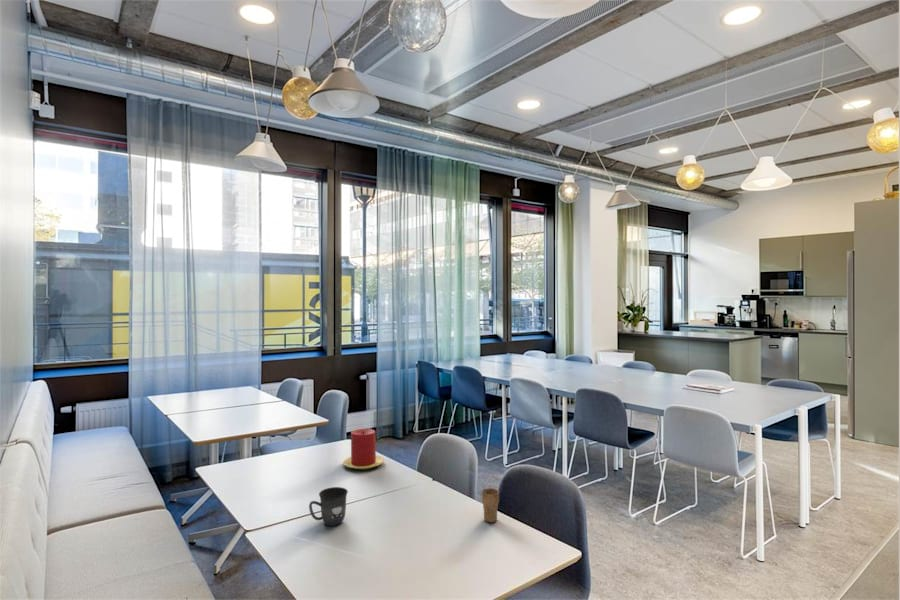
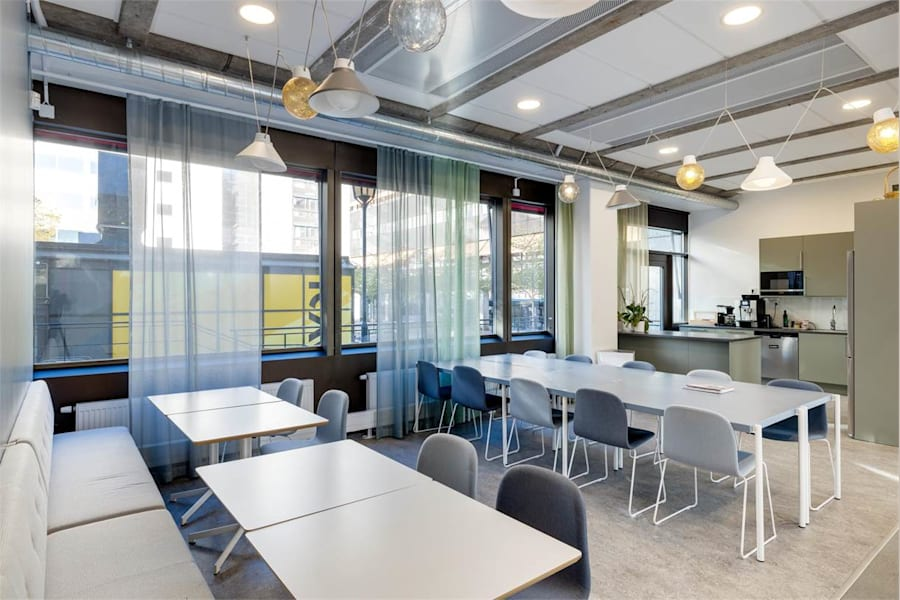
- mug [308,486,349,527]
- candle [342,428,385,470]
- cup [481,485,500,523]
